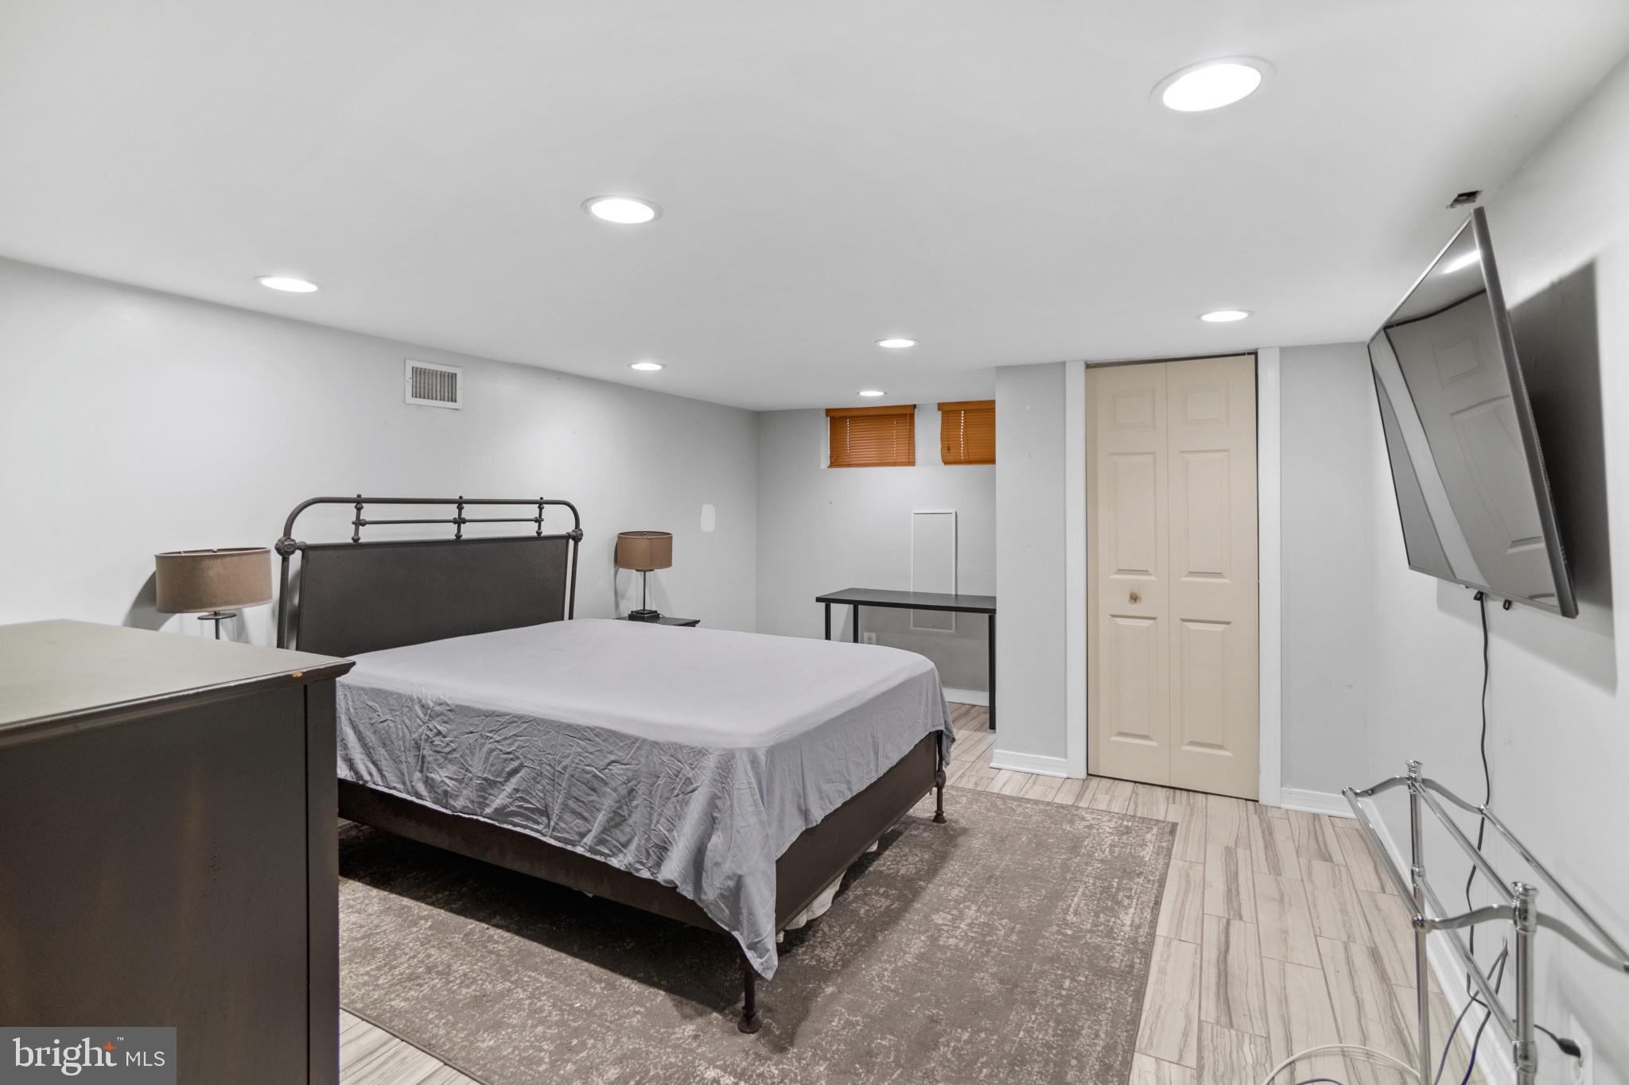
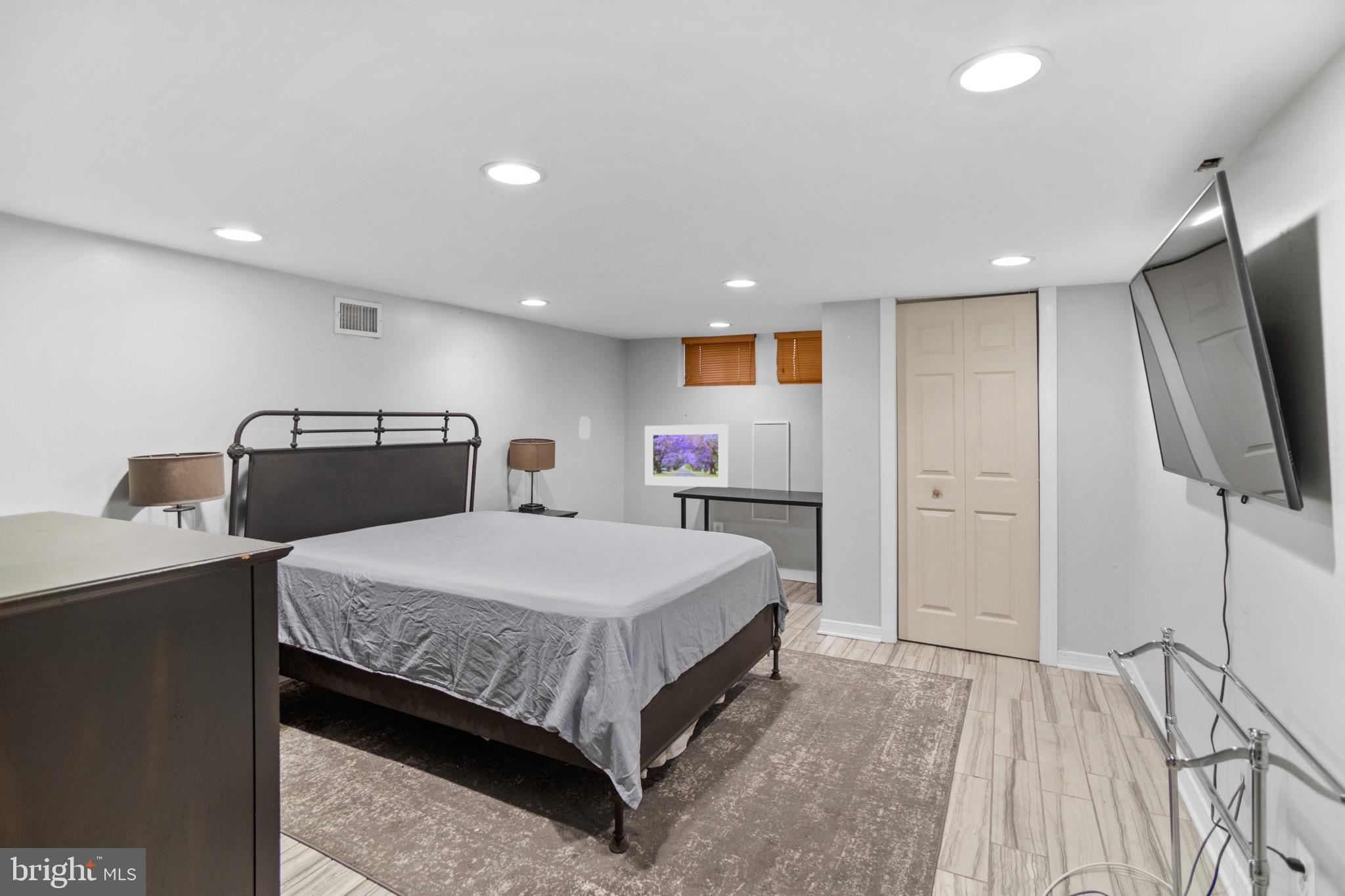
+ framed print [644,423,729,488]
